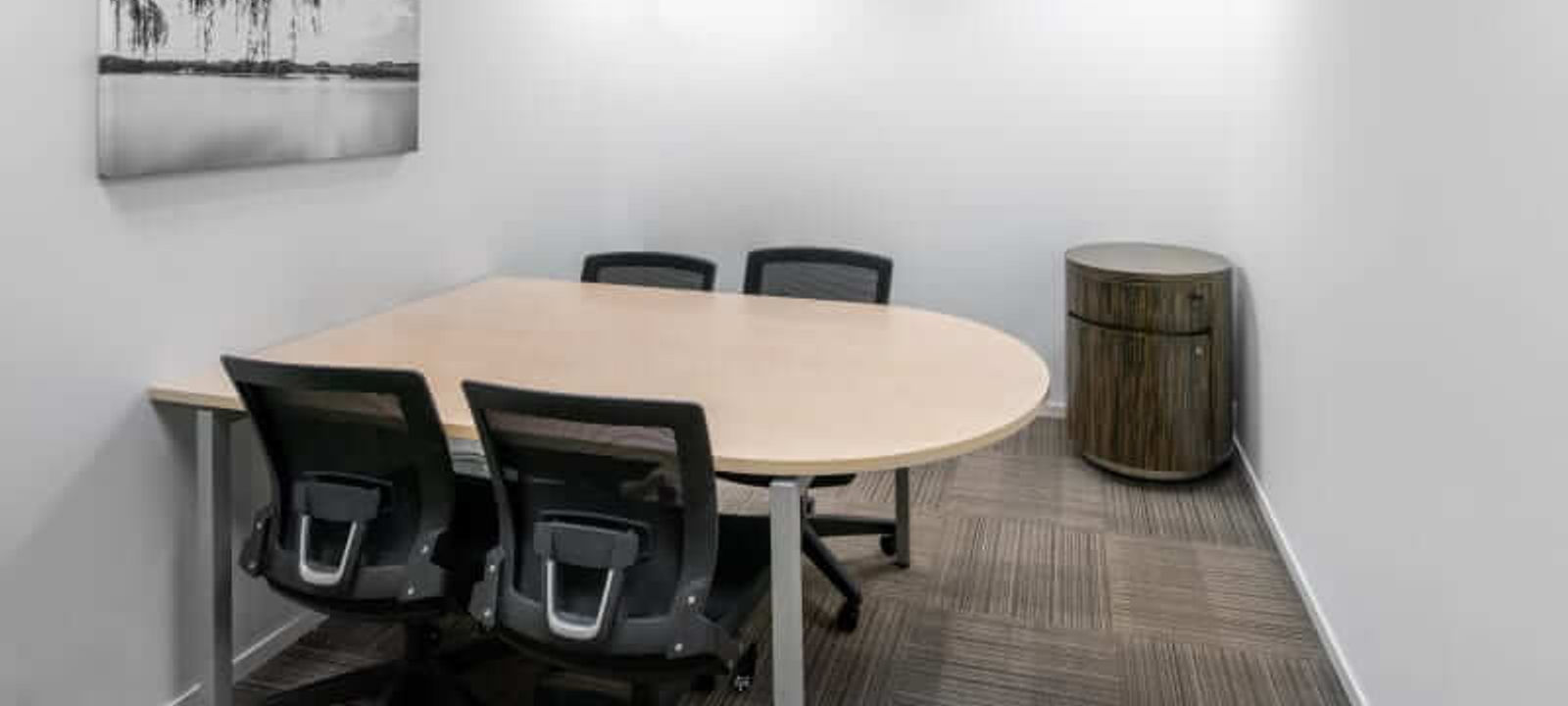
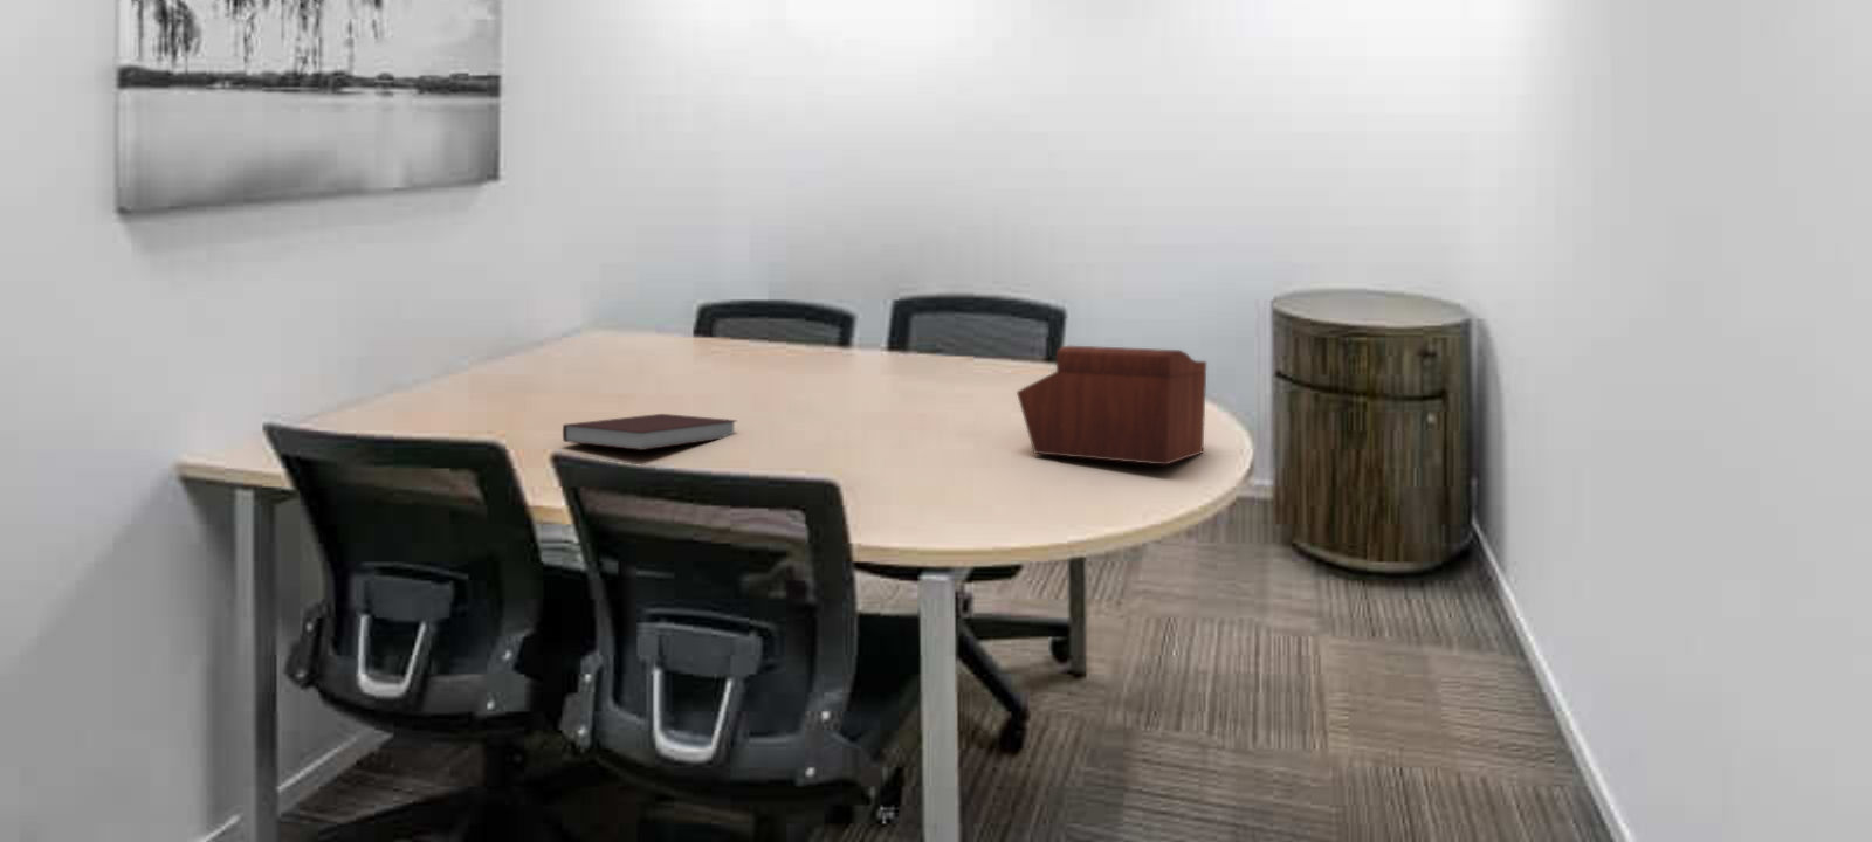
+ sewing box [1016,345,1207,466]
+ notebook [561,413,738,451]
